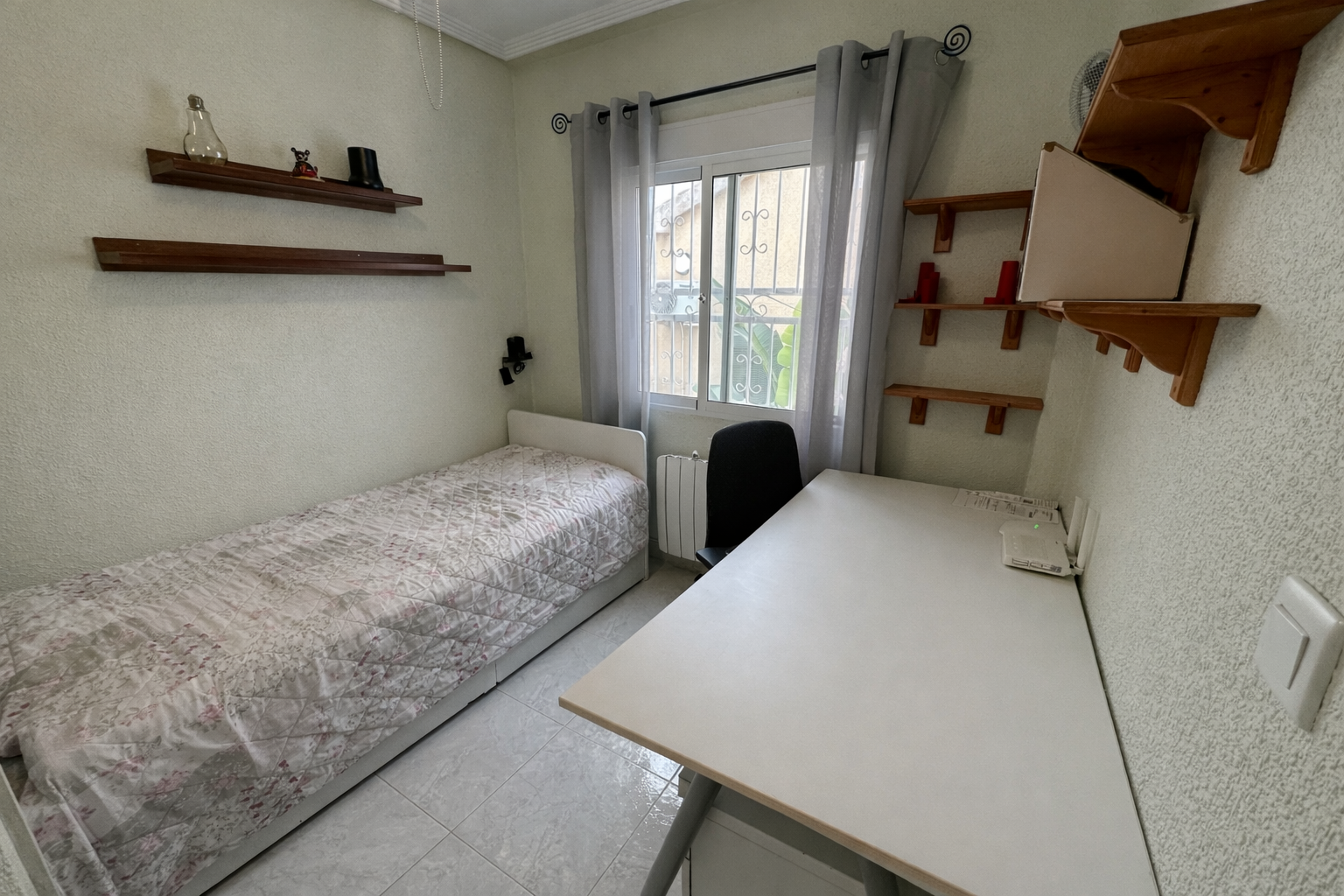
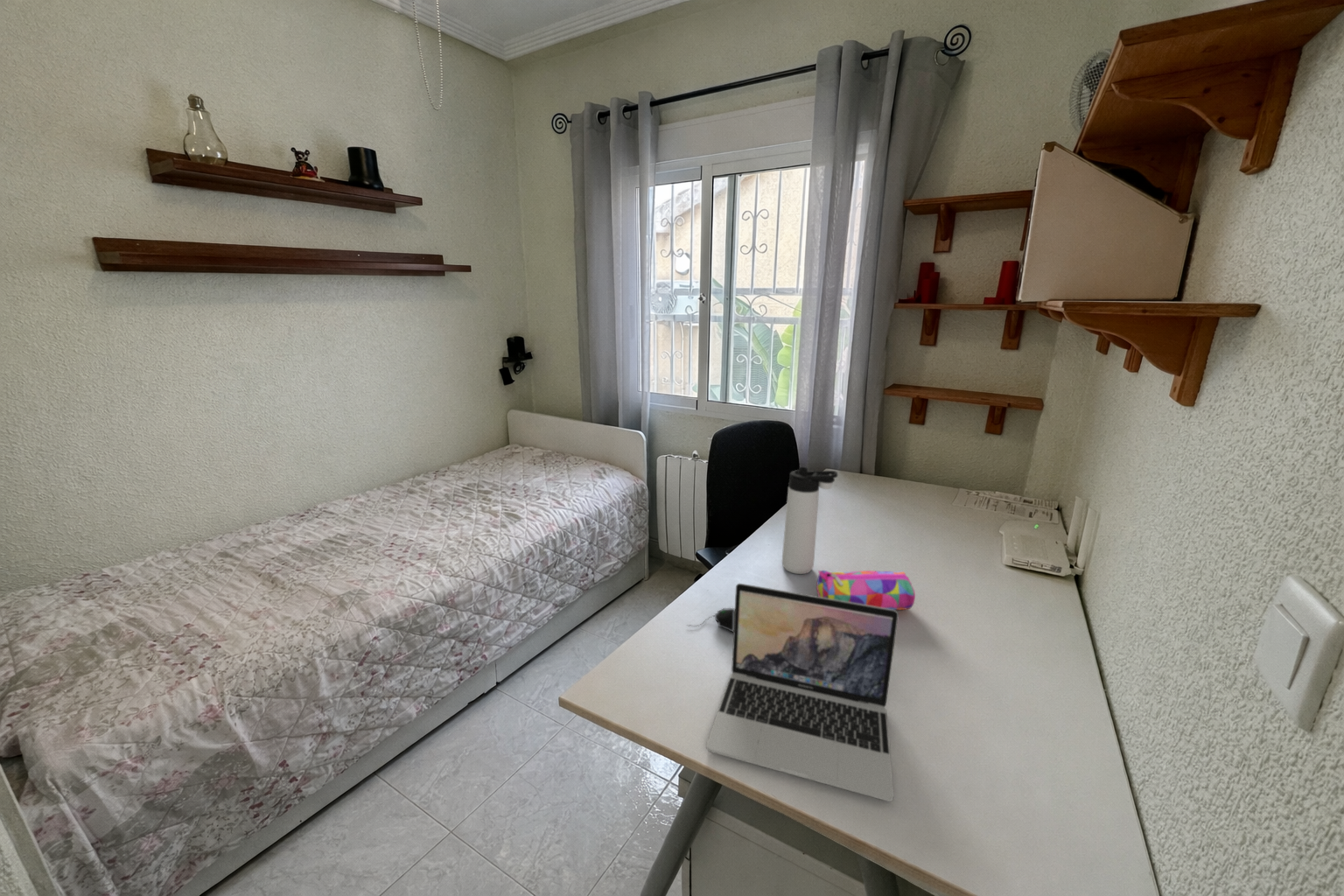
+ laptop [705,583,900,802]
+ pencil case [816,570,916,611]
+ thermos bottle [781,466,838,575]
+ computer mouse [686,607,735,633]
